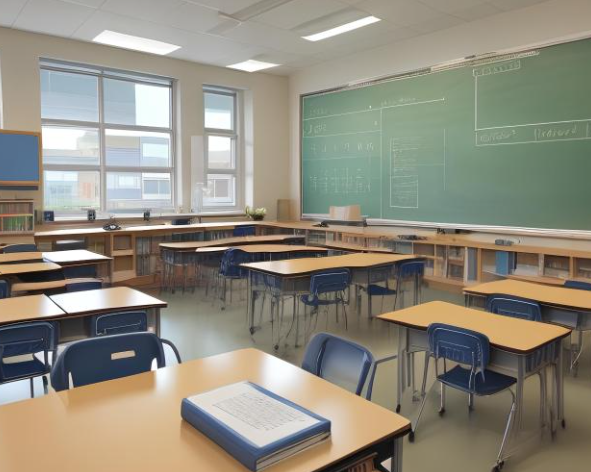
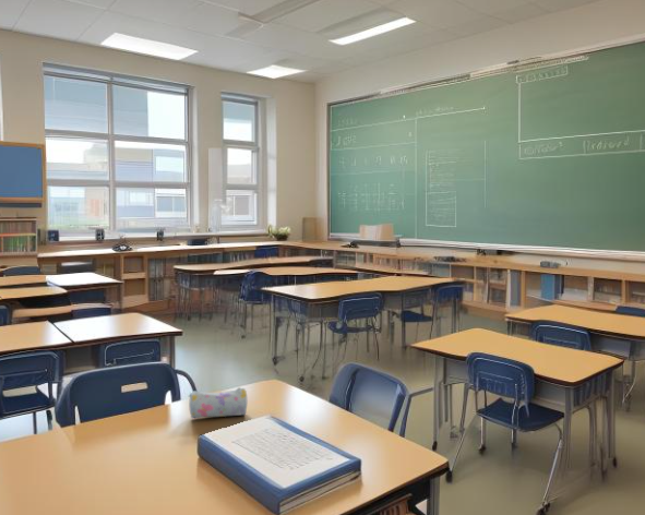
+ pencil case [188,386,248,419]
